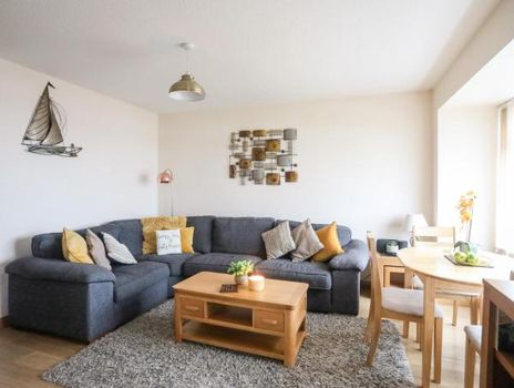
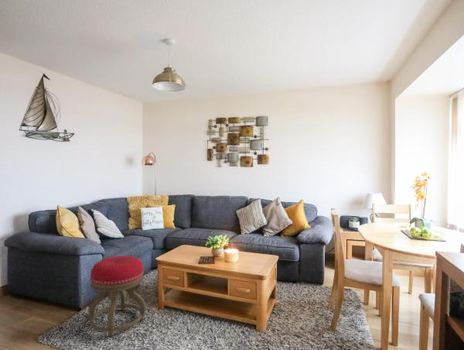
+ stool [88,255,146,337]
